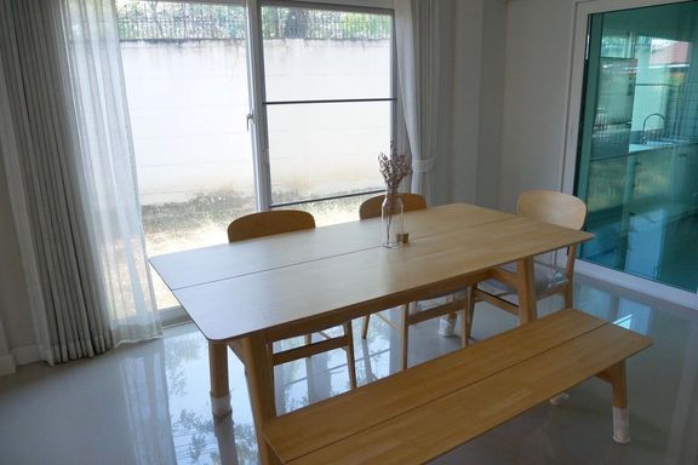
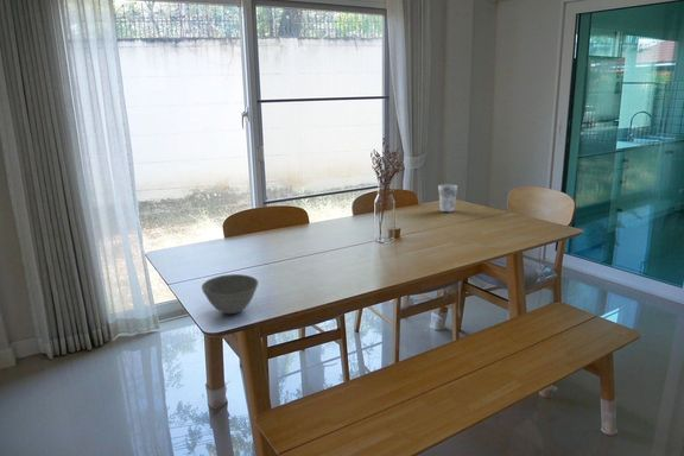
+ cup [437,183,458,214]
+ bowl [201,273,259,315]
